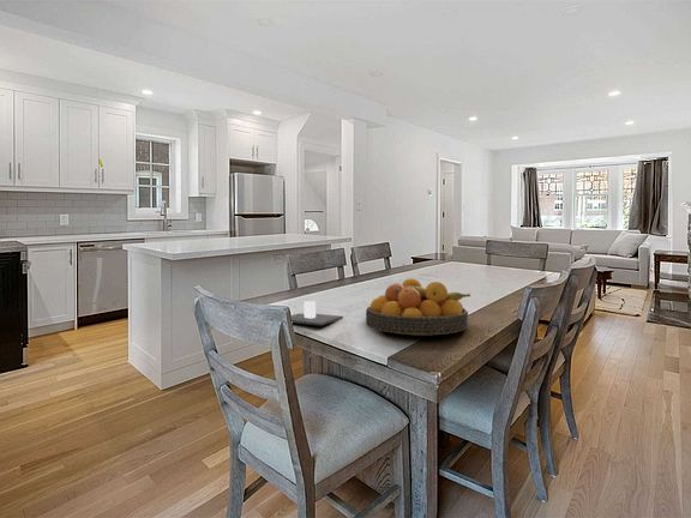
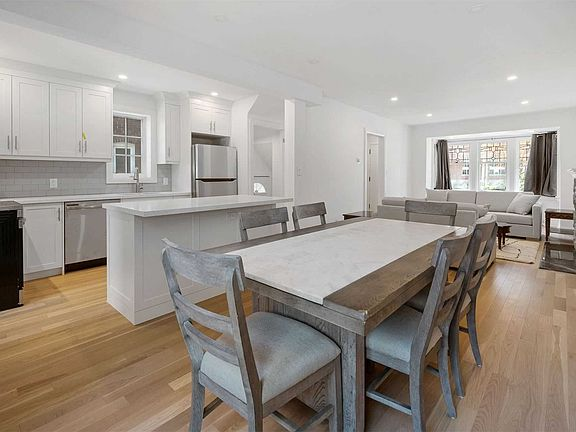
- fruit bowl [365,277,471,336]
- candle [290,300,344,326]
